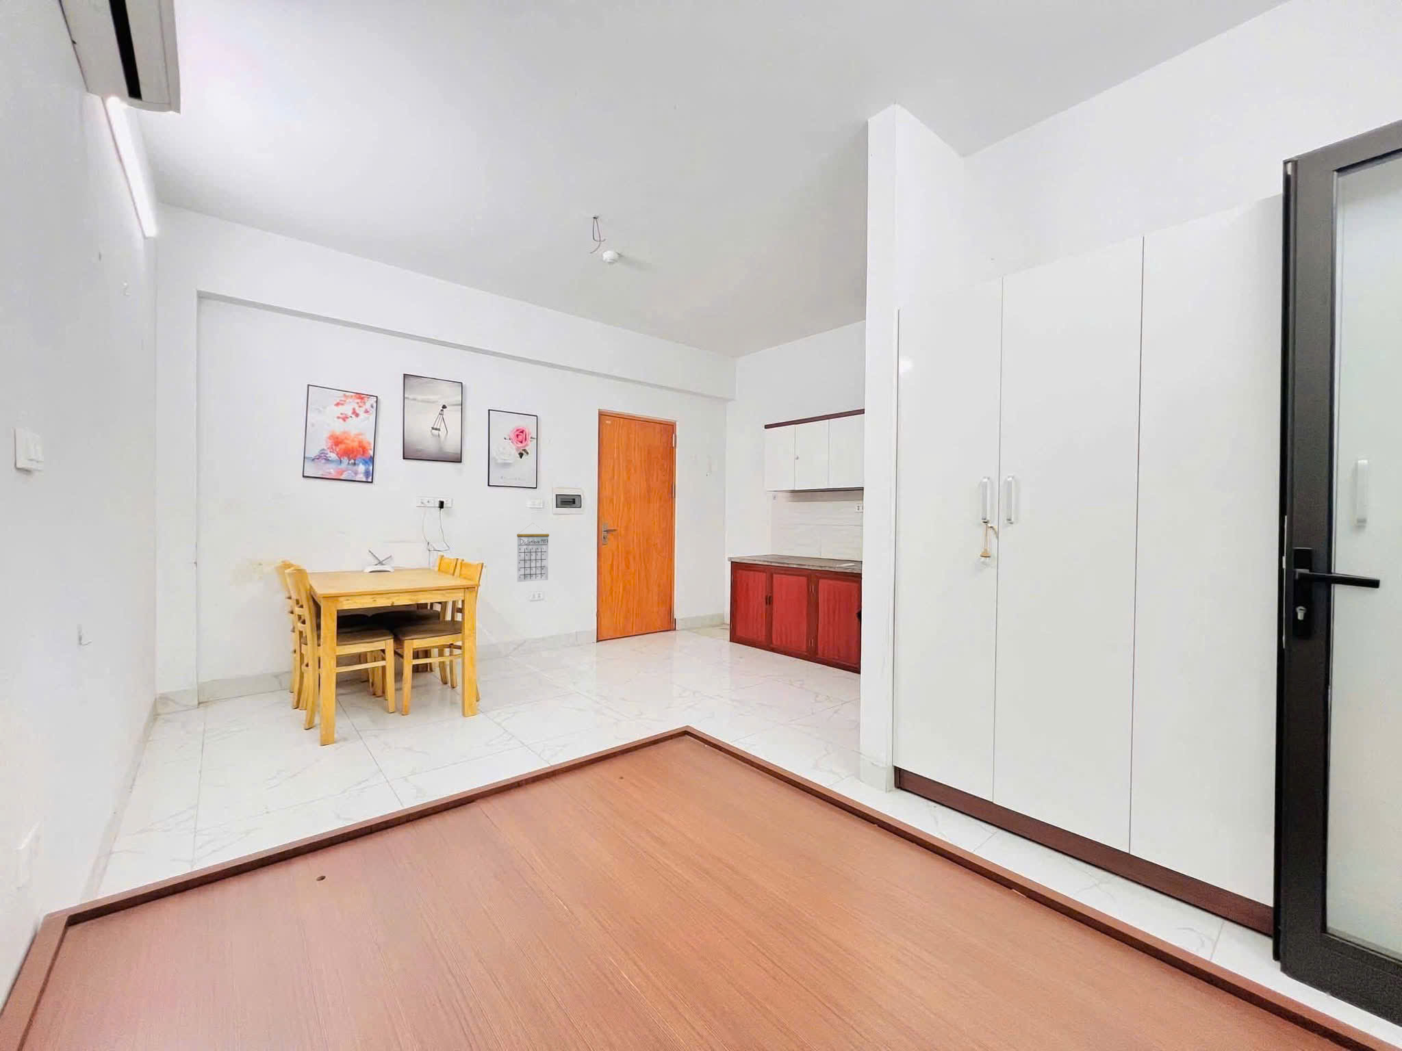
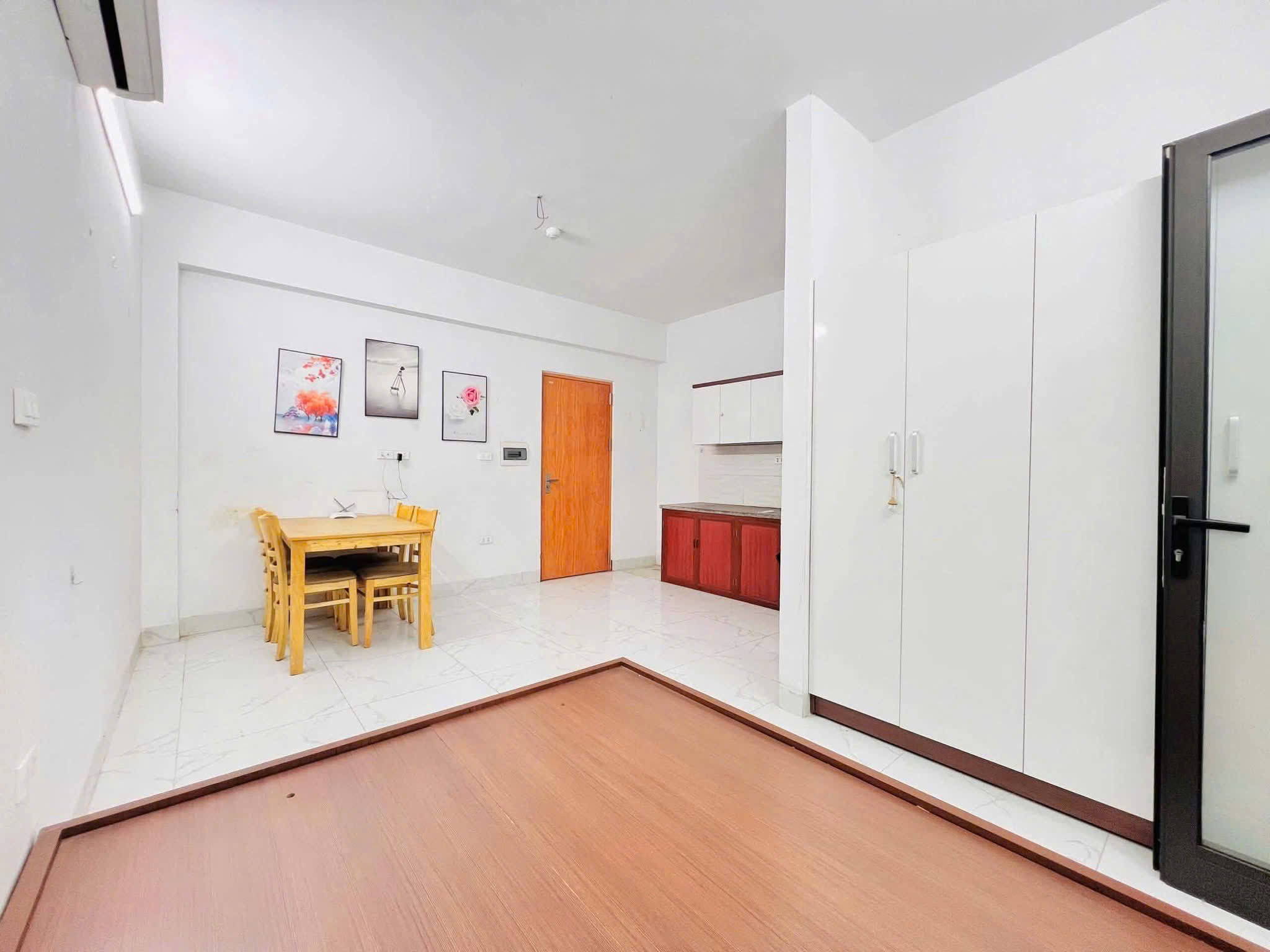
- calendar [517,522,550,583]
